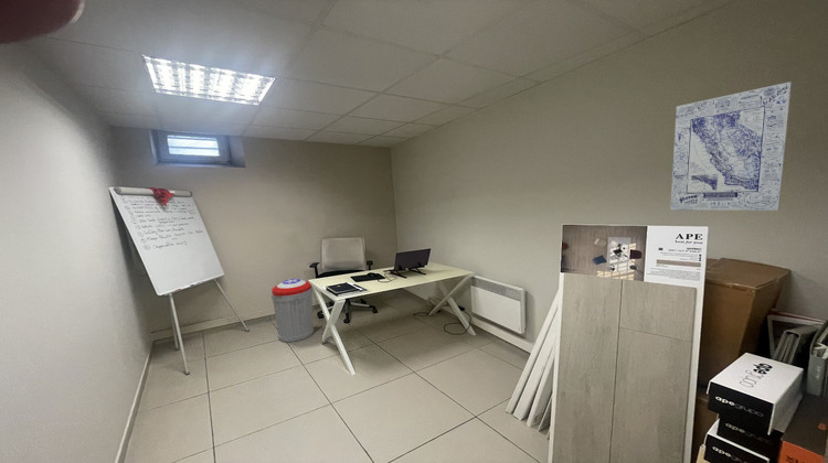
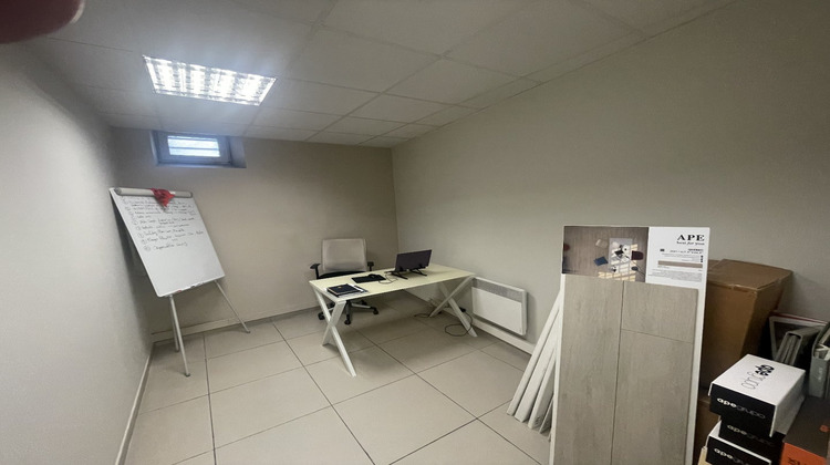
- wall art [669,80,793,212]
- trash can [270,278,315,343]
